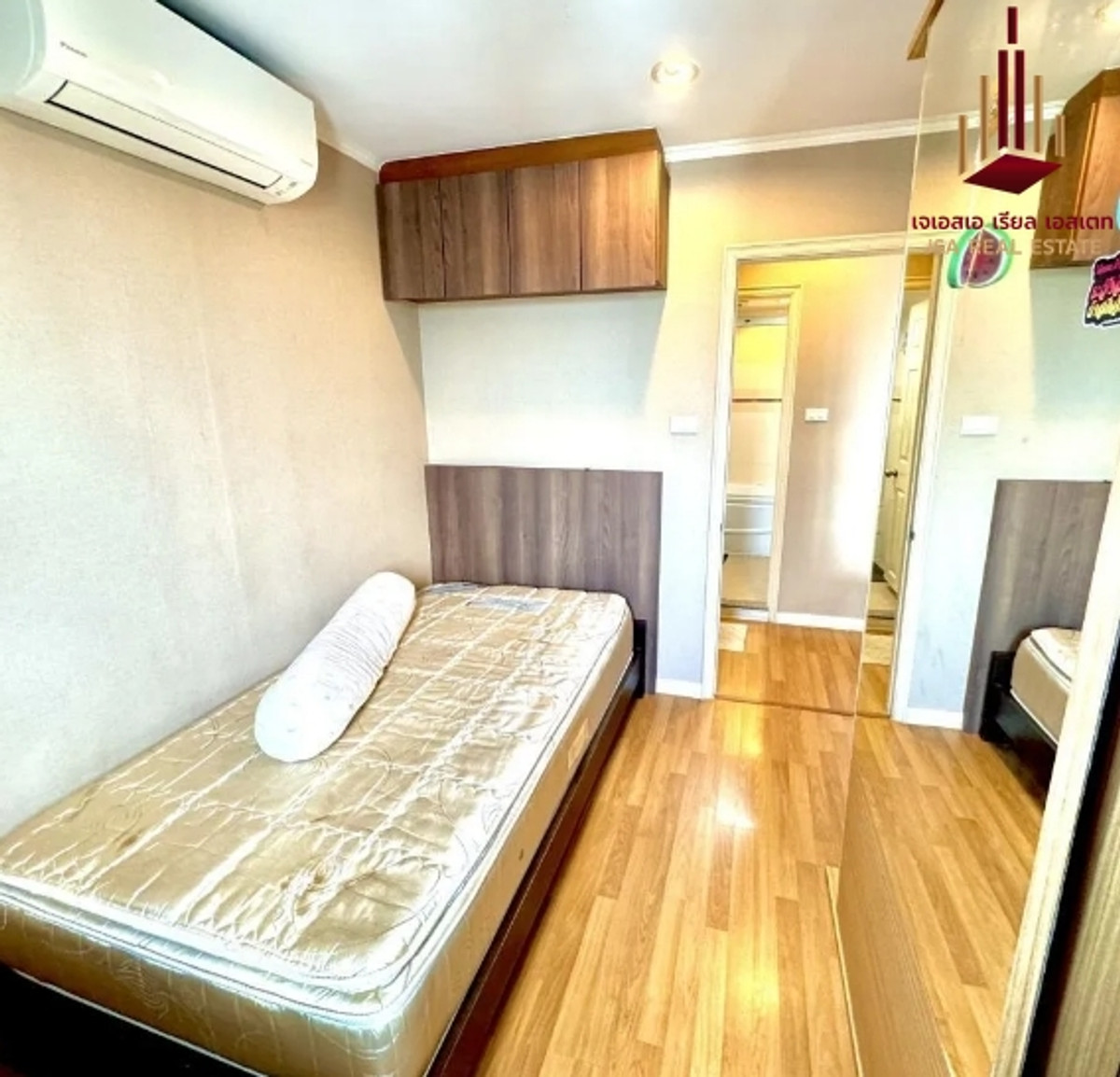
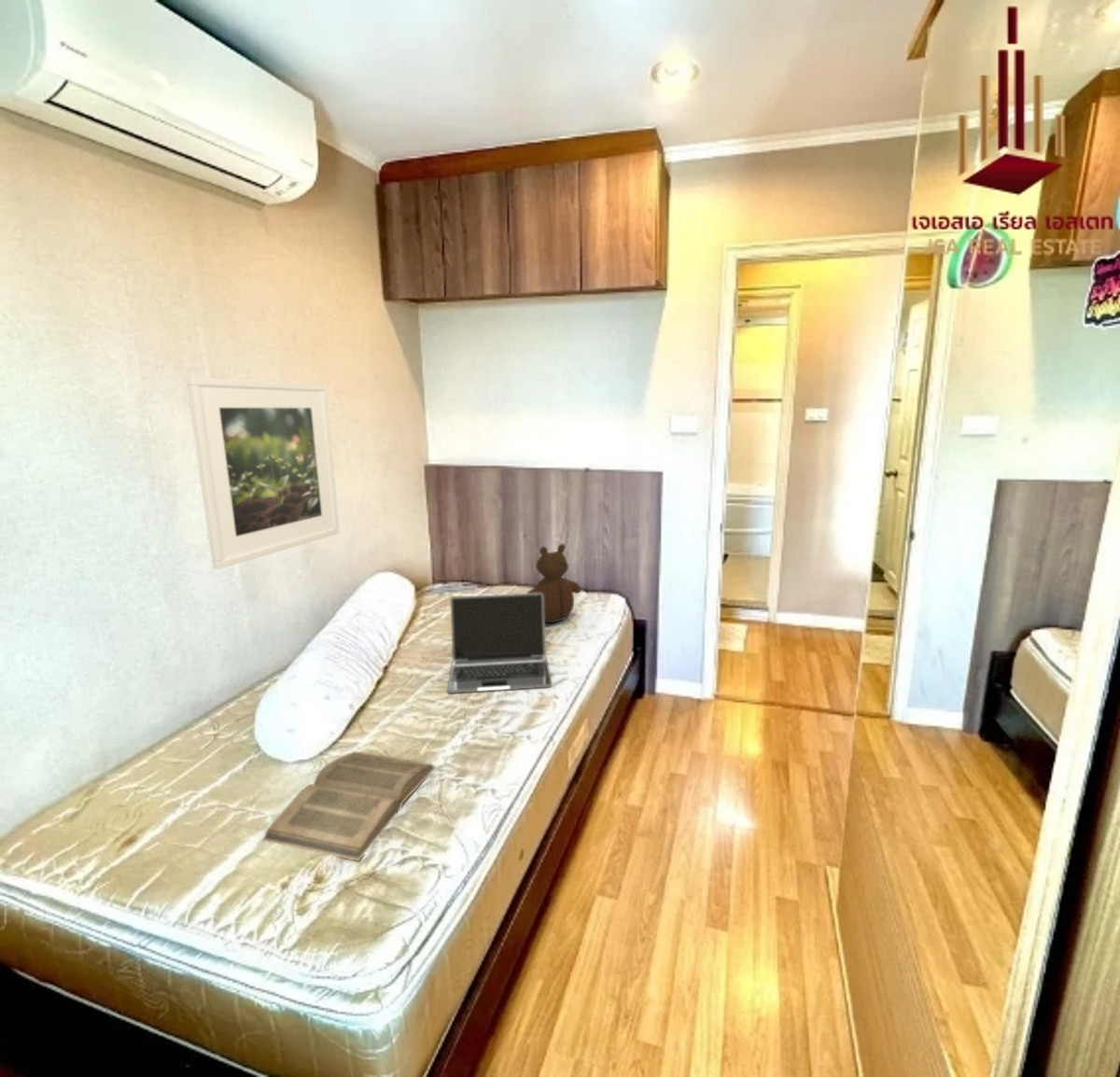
+ teddy bear [525,543,581,623]
+ book [261,750,437,862]
+ laptop [447,593,553,694]
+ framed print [186,376,341,570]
